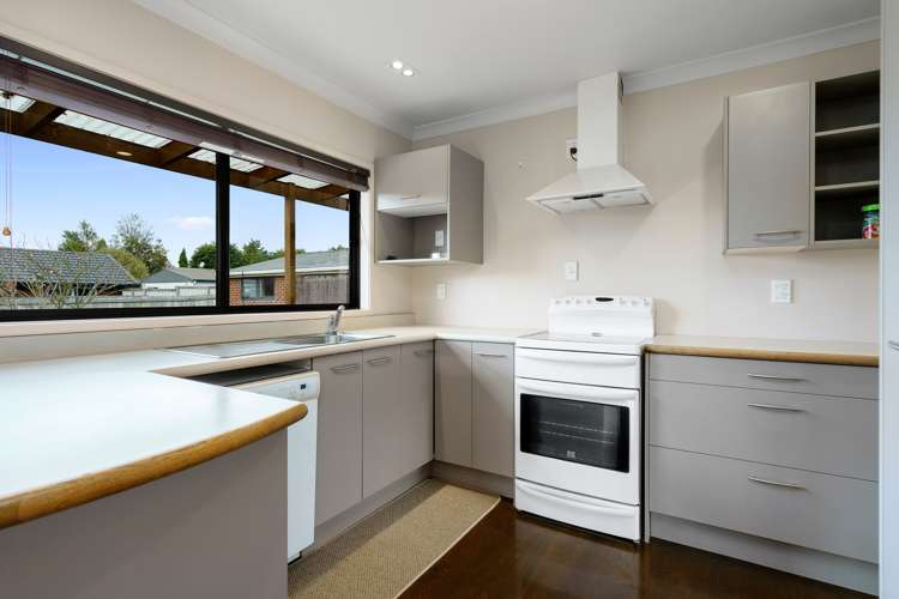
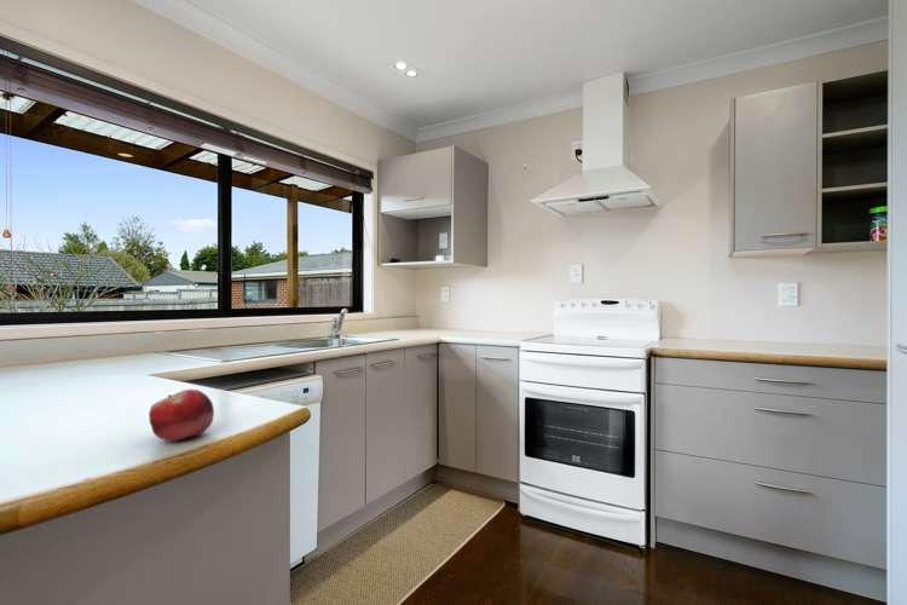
+ fruit [148,388,215,443]
